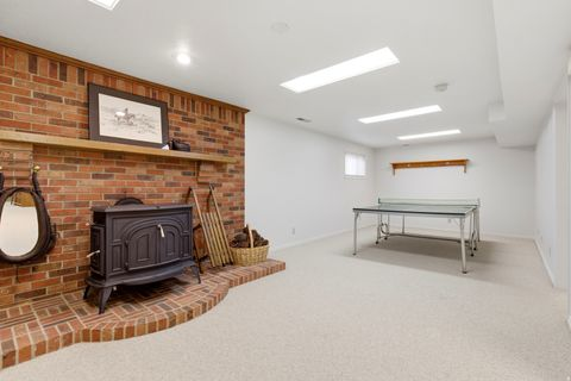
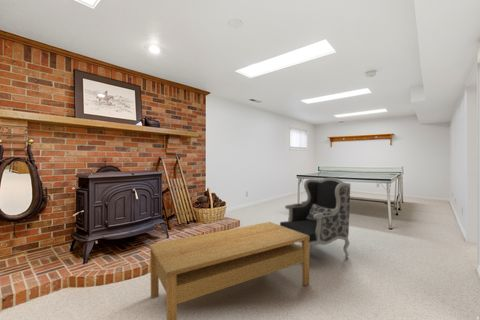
+ coffee table [149,221,310,320]
+ armchair [279,177,351,266]
